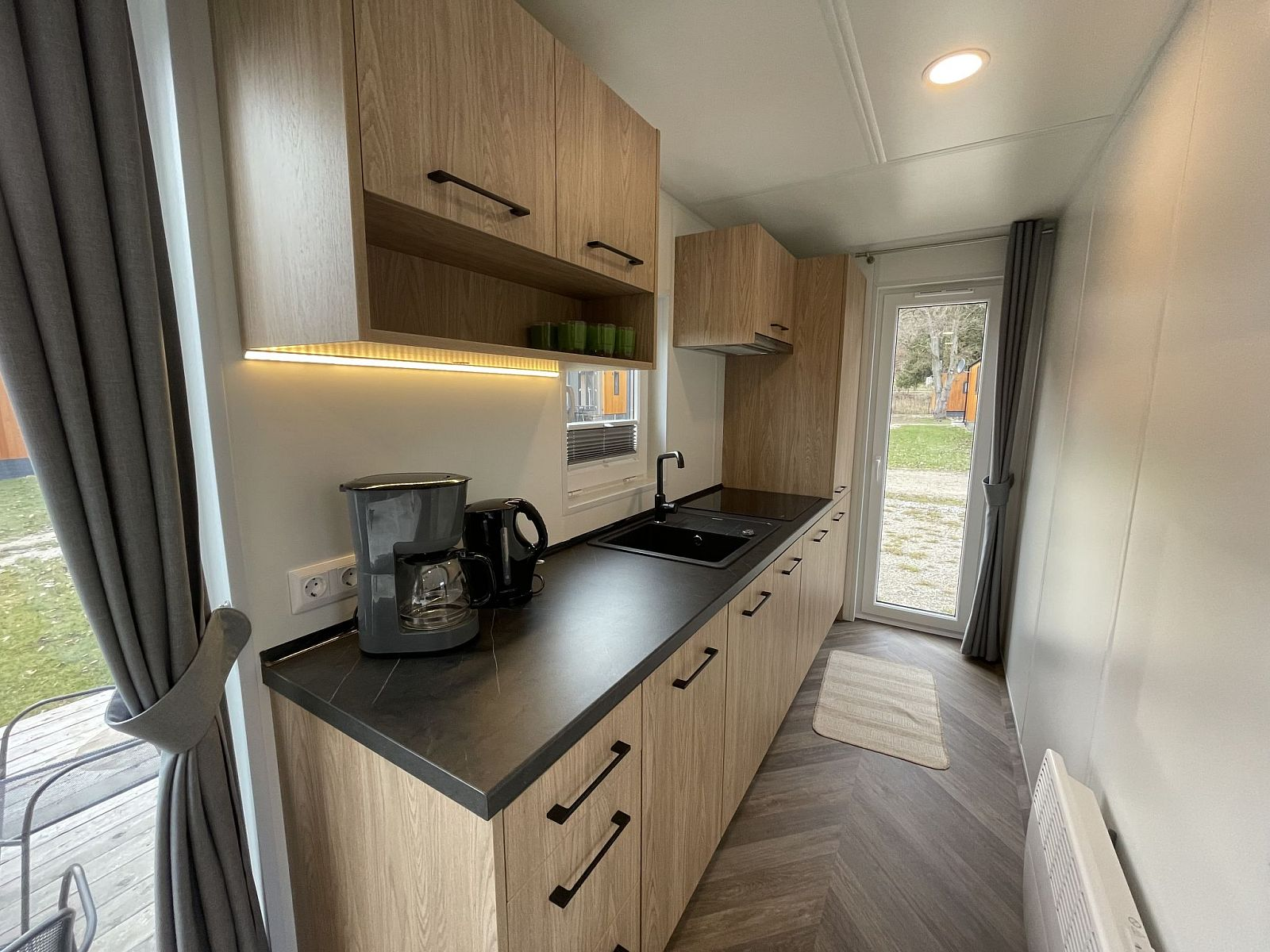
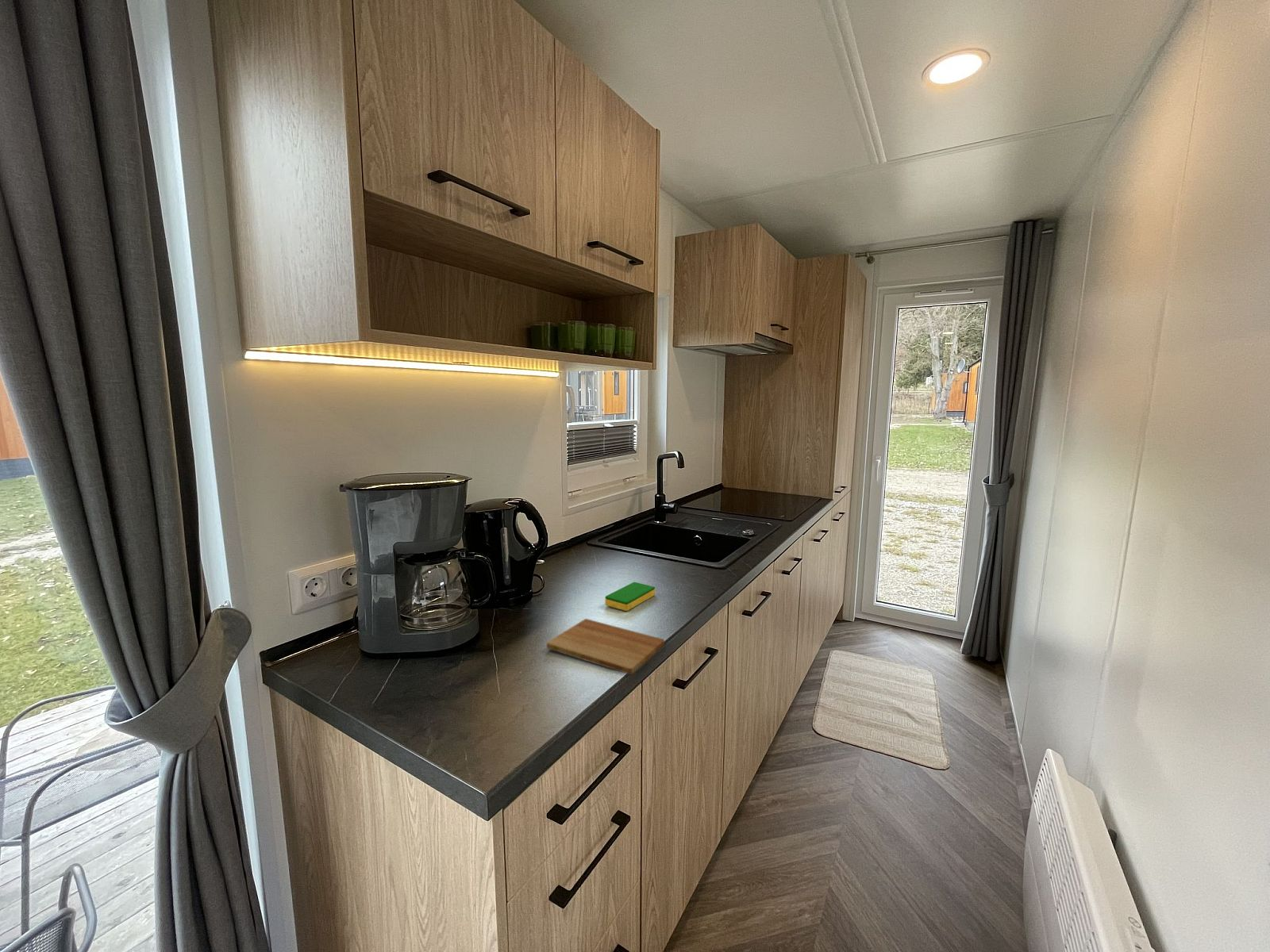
+ cutting board [546,618,665,675]
+ dish sponge [604,582,656,612]
